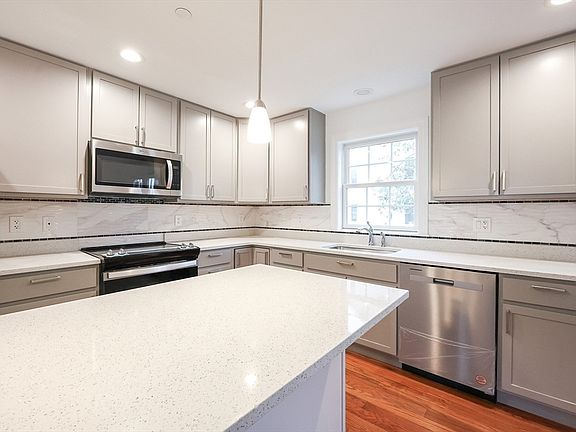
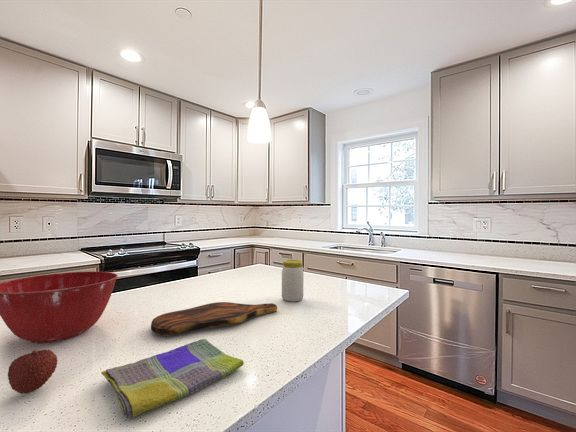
+ cutting board [150,301,278,337]
+ dish towel [100,338,245,418]
+ mixing bowl [0,271,119,344]
+ jar [281,259,305,303]
+ fruit [7,349,59,395]
